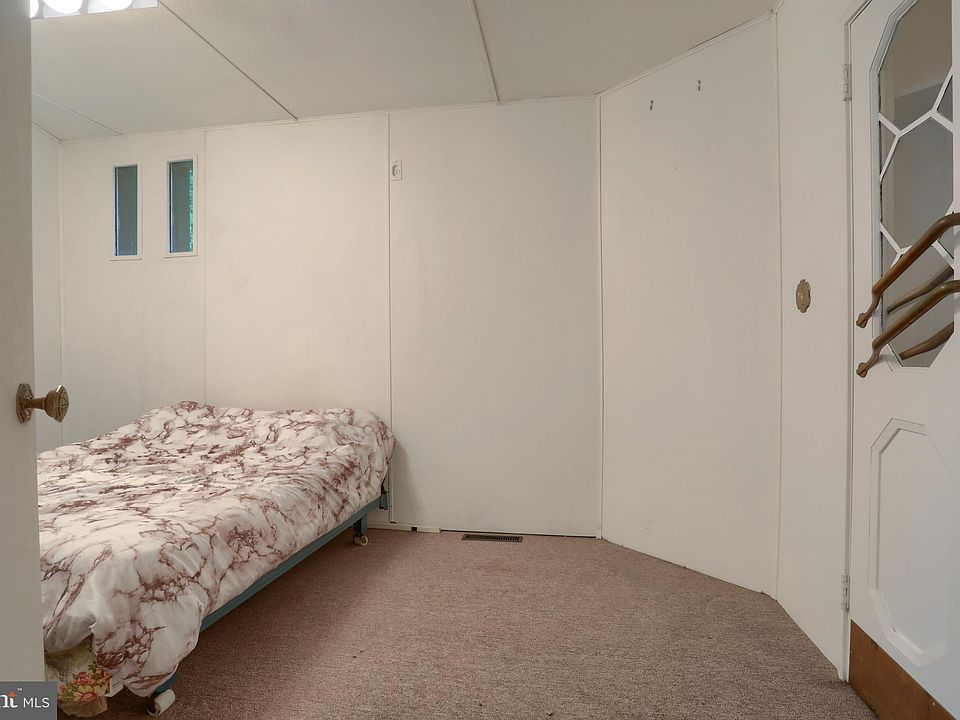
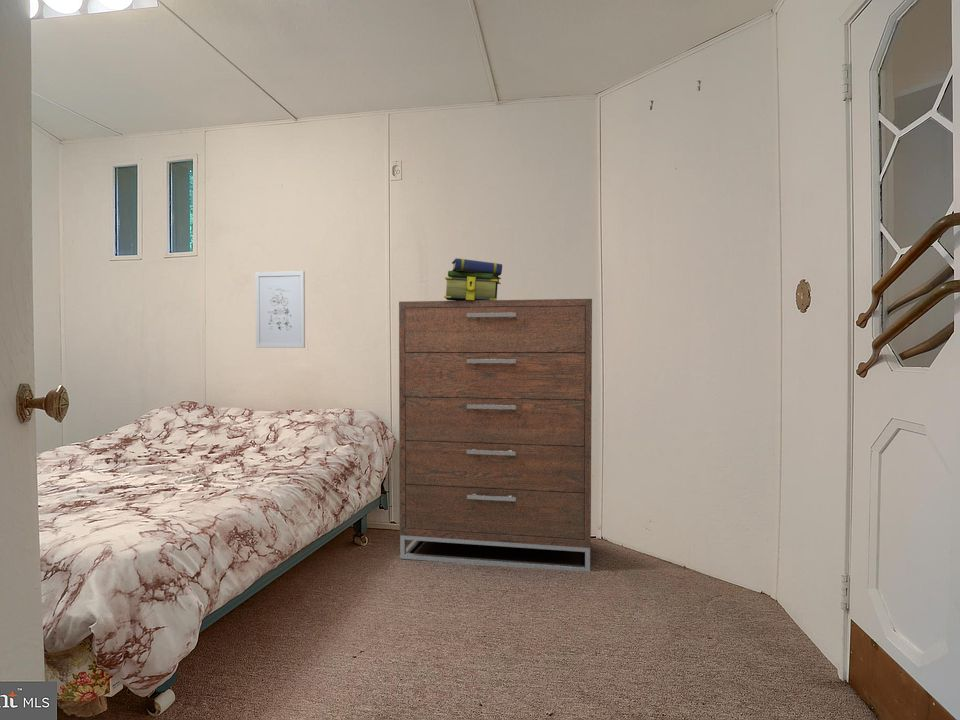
+ stack of books [443,257,503,301]
+ wall art [254,270,306,349]
+ dresser [398,298,593,572]
